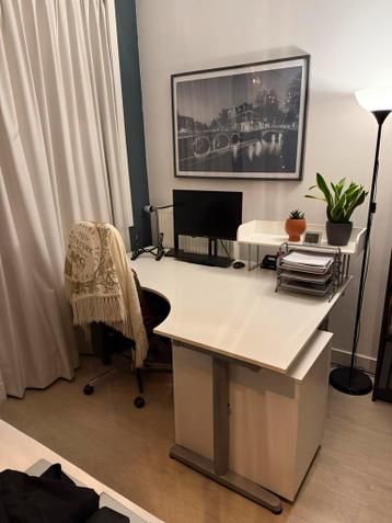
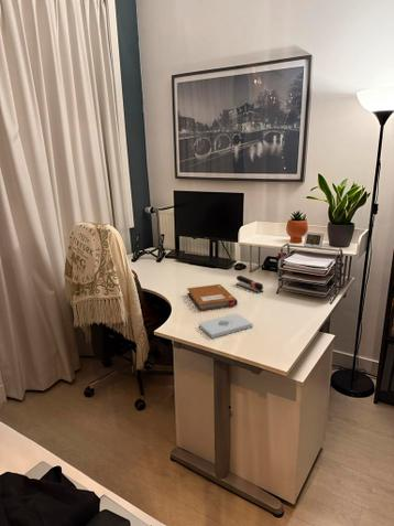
+ stapler [236,275,264,294]
+ notebook [186,283,239,312]
+ notepad [198,312,253,340]
